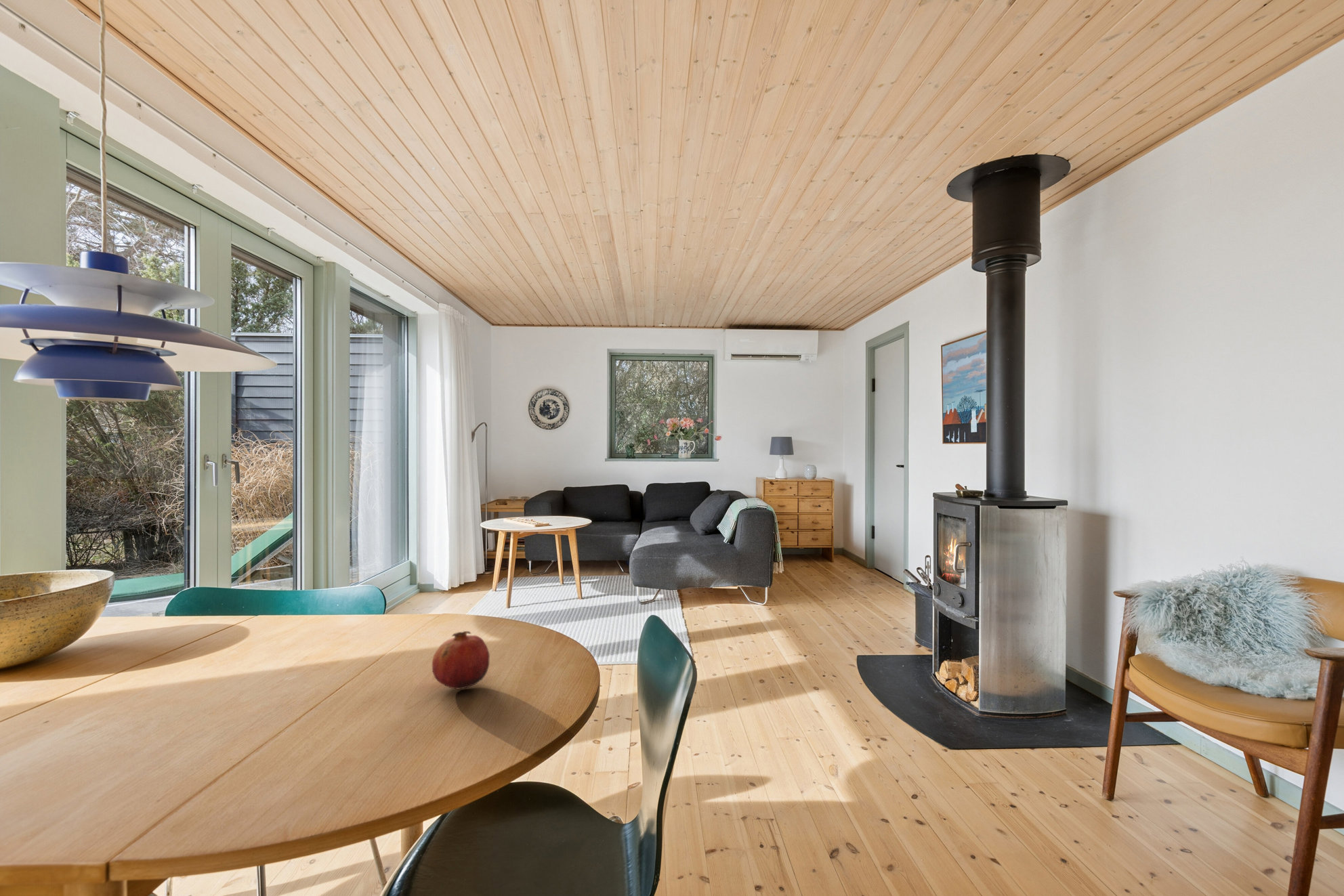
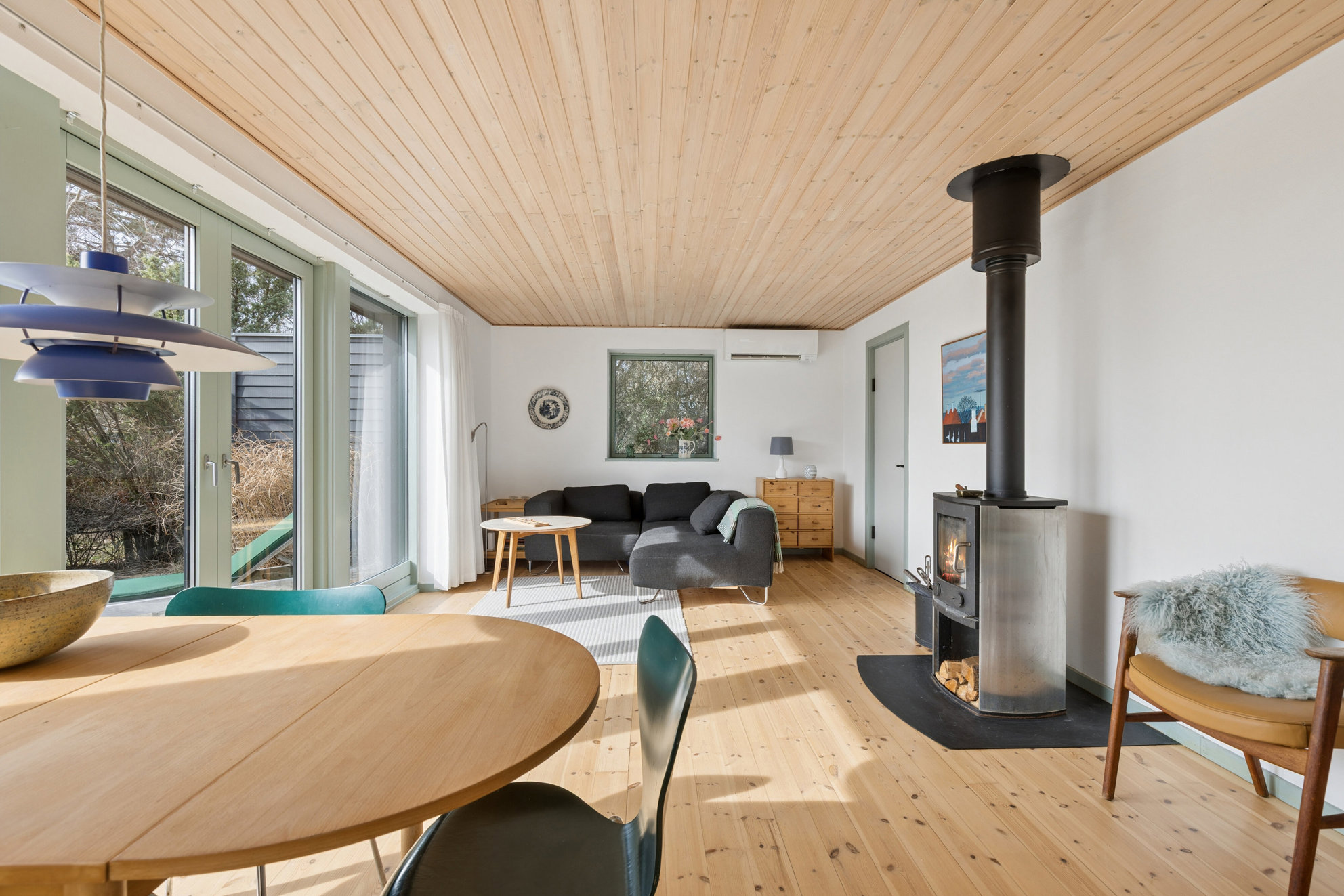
- fruit [432,631,490,690]
